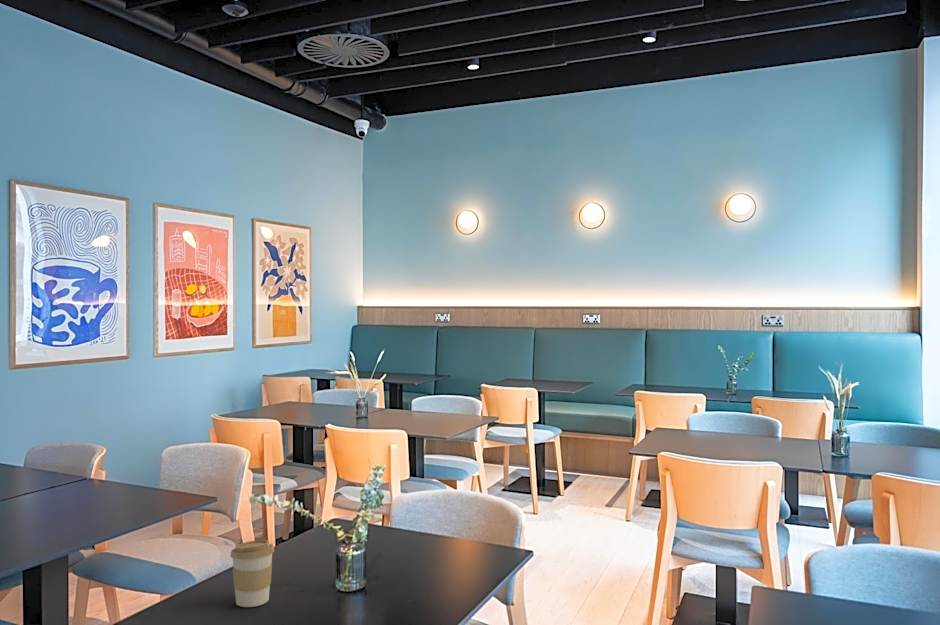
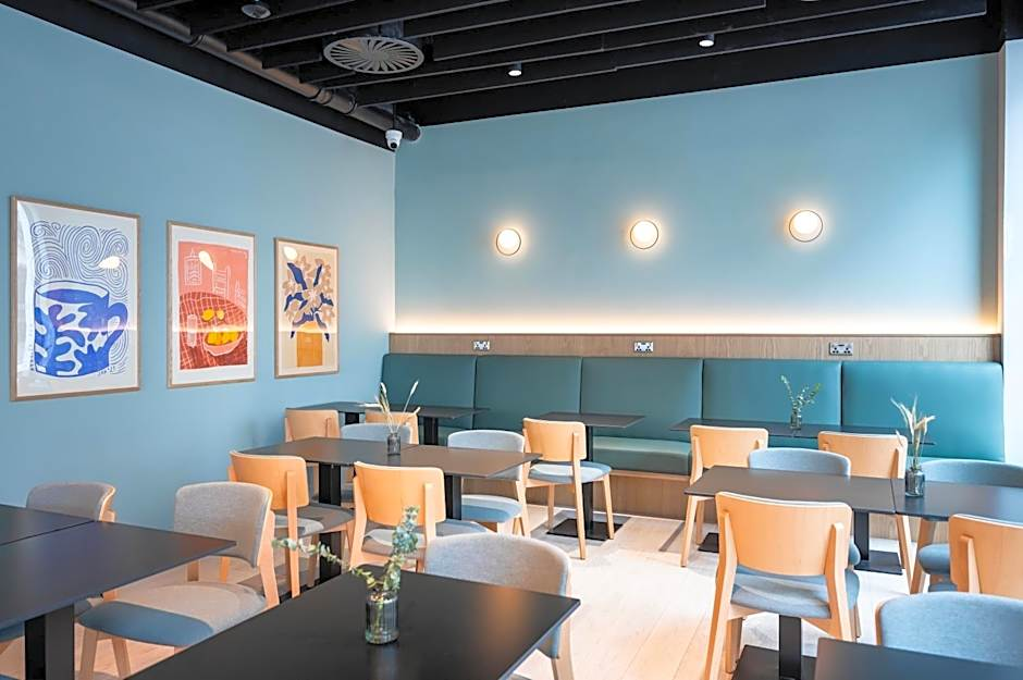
- coffee cup [229,539,275,608]
